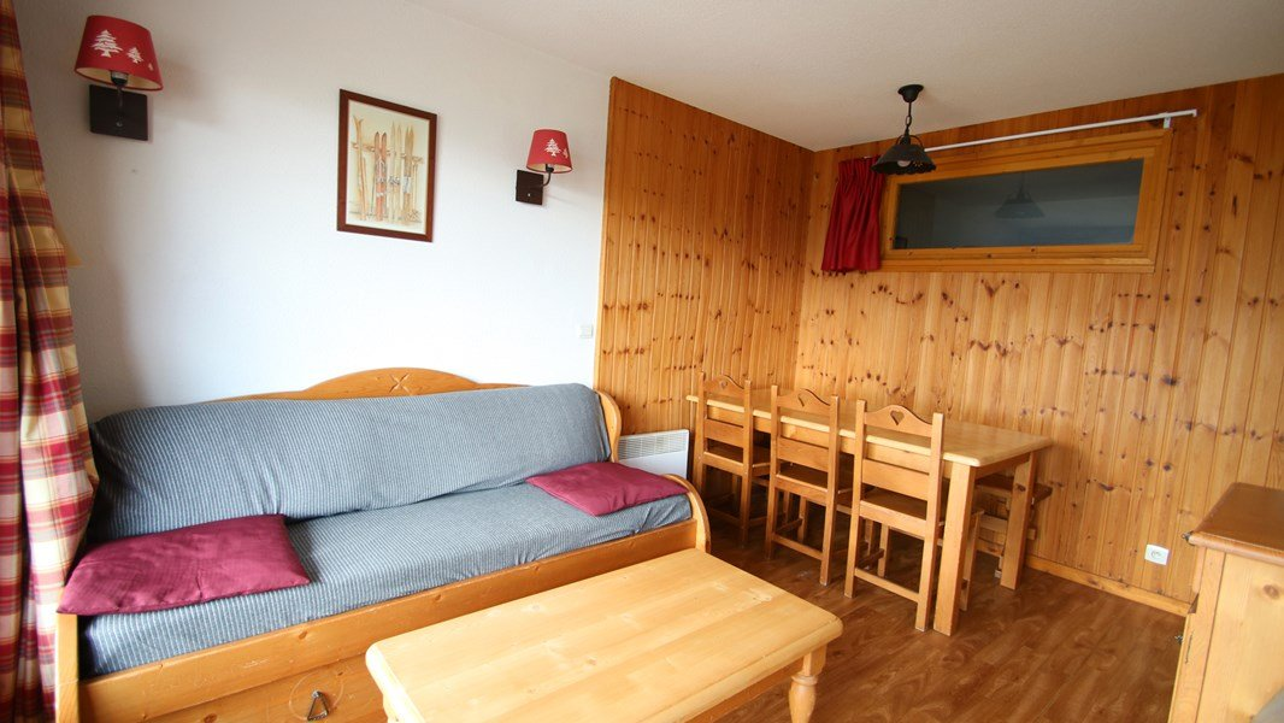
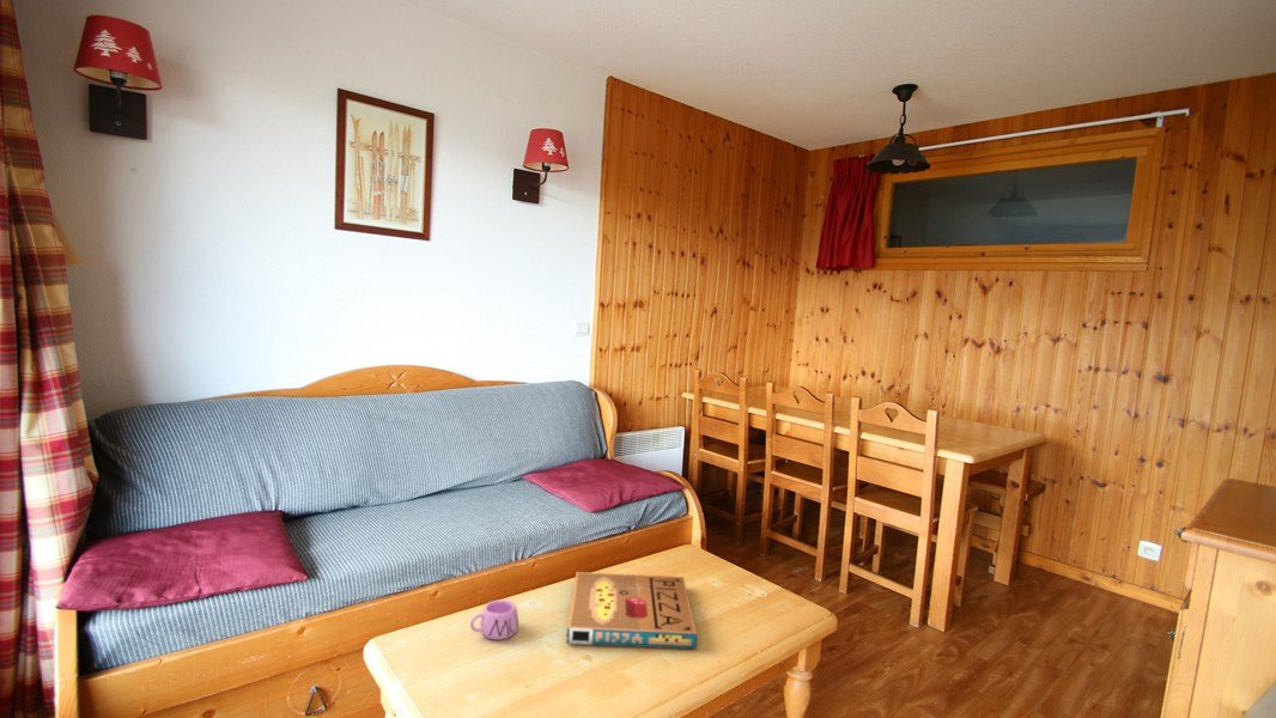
+ mug [469,598,519,641]
+ pizza box [565,571,698,651]
